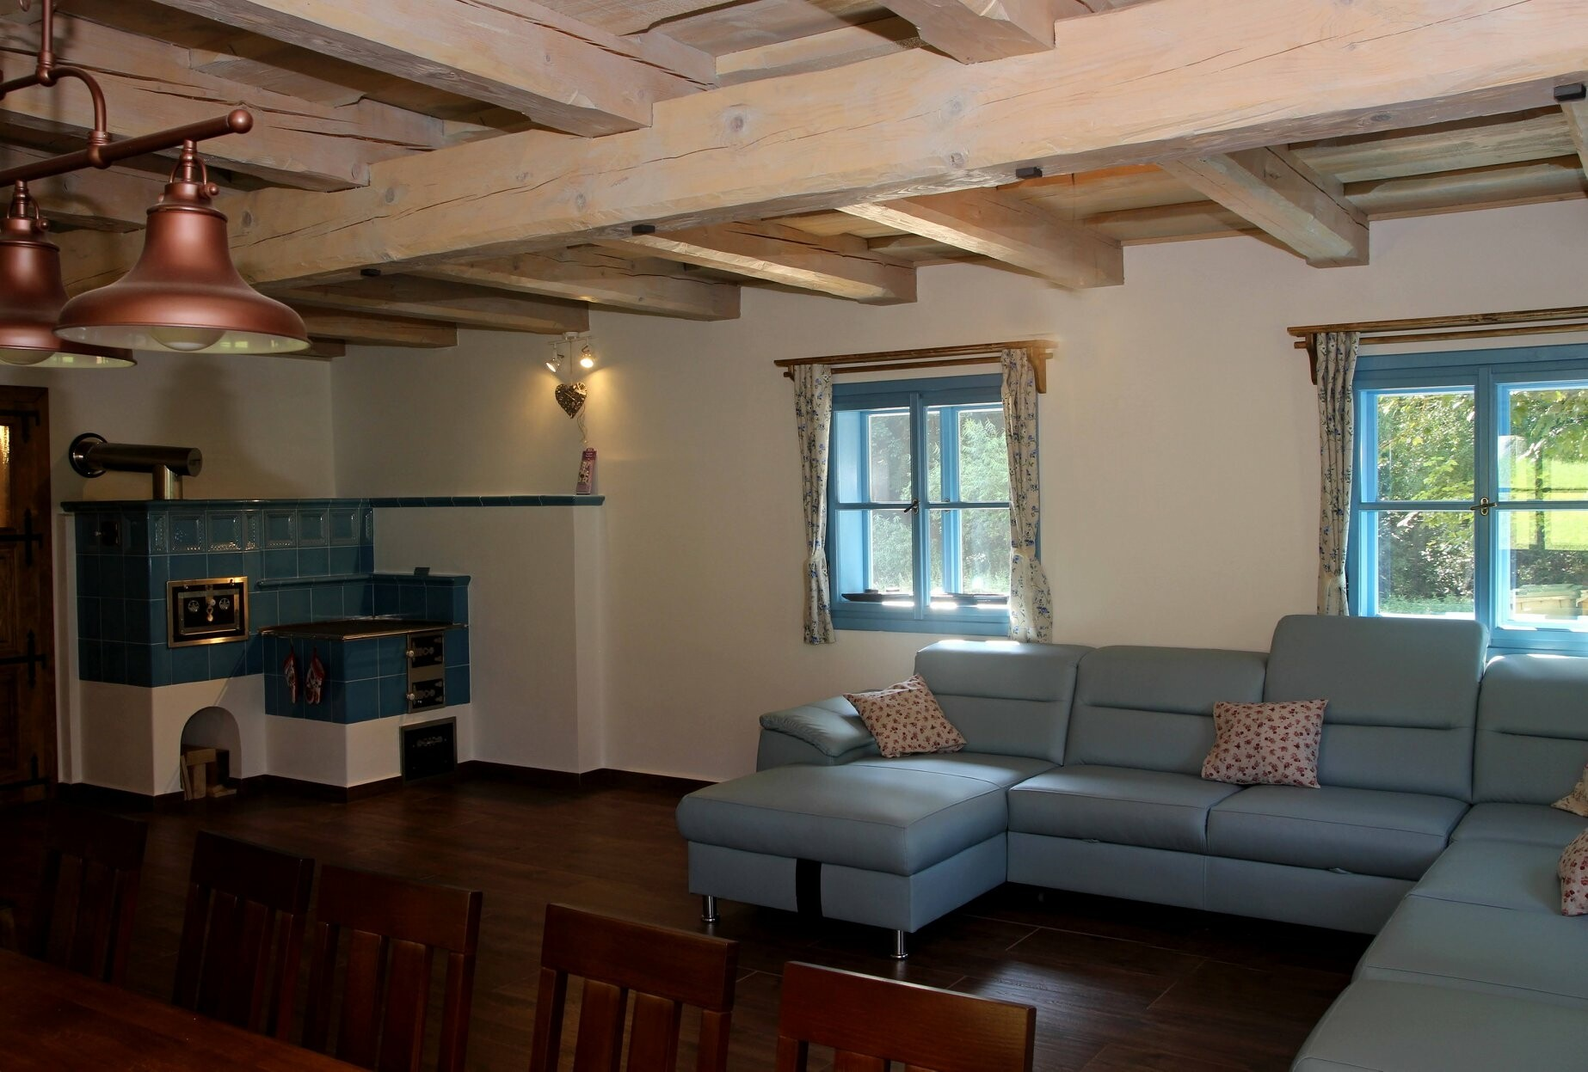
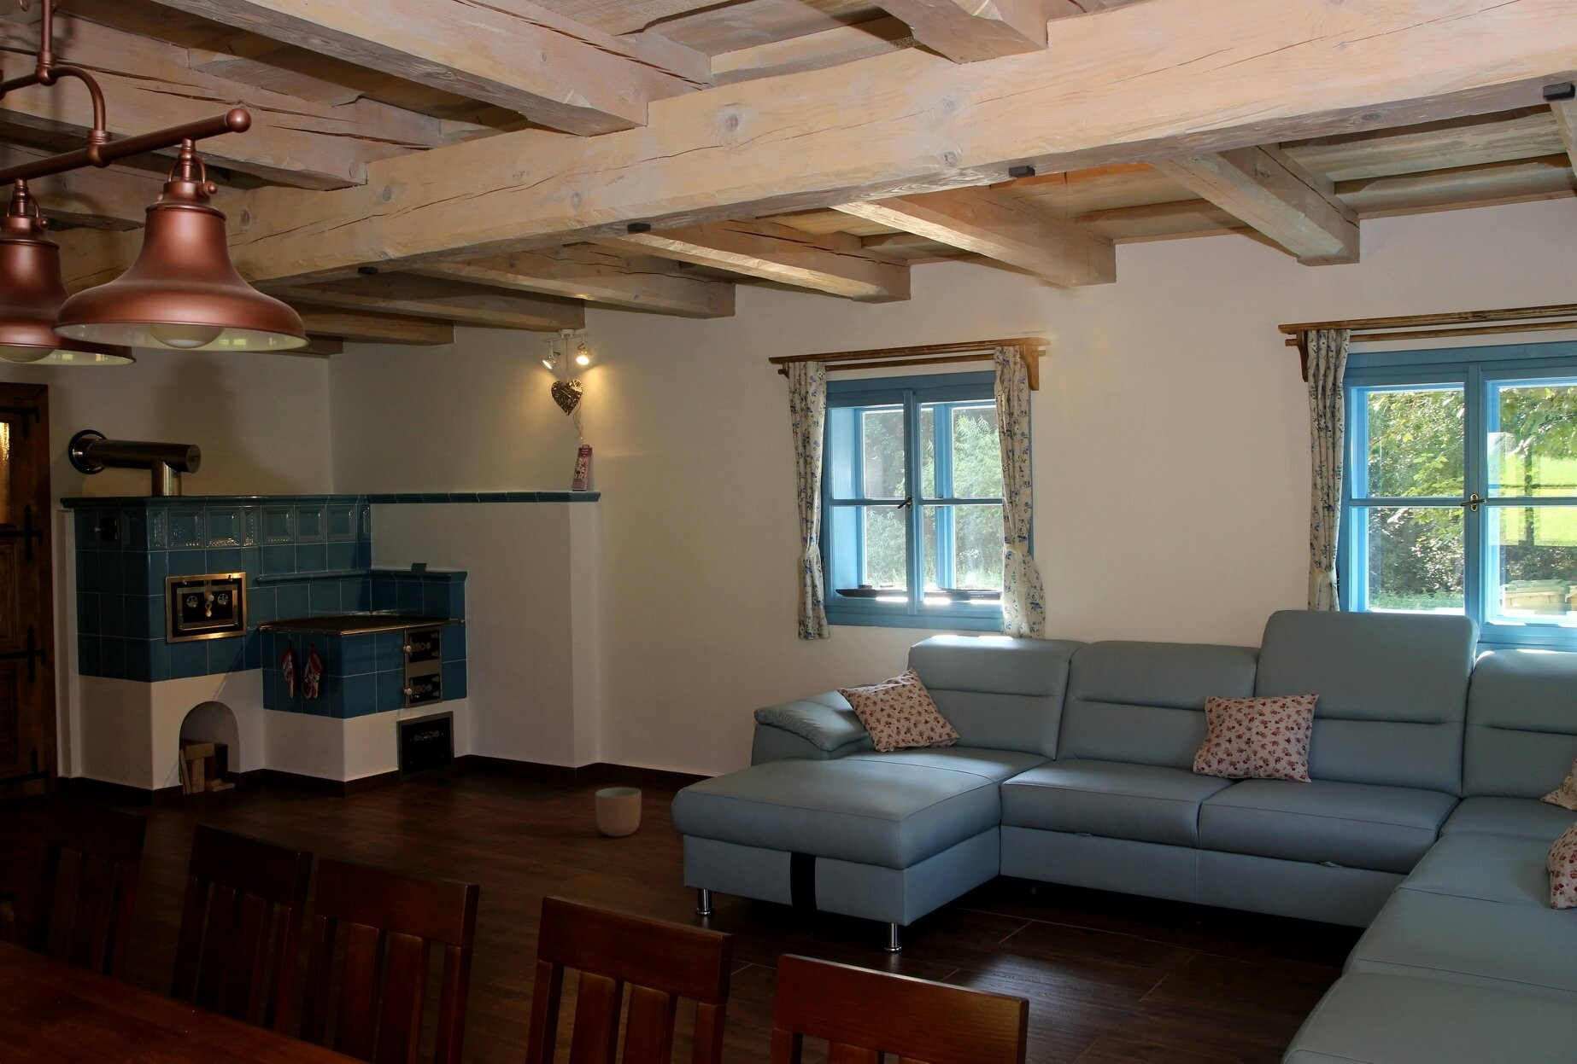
+ planter [594,786,643,837]
